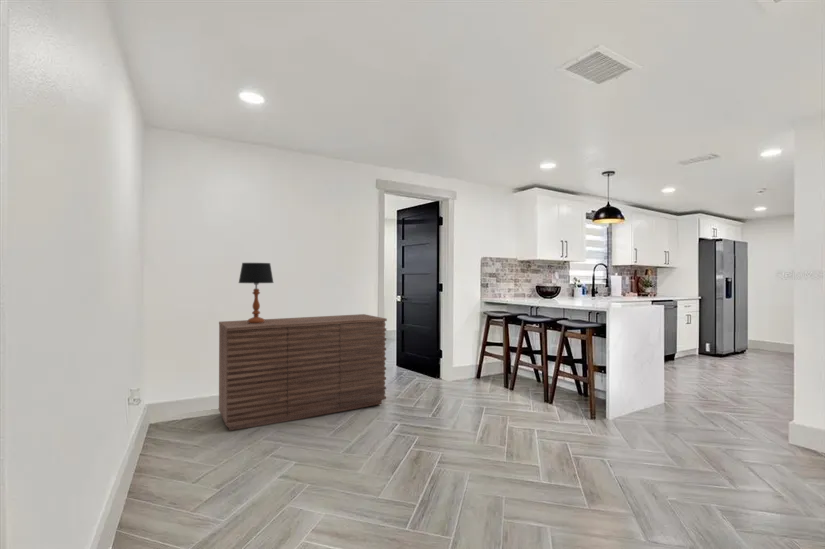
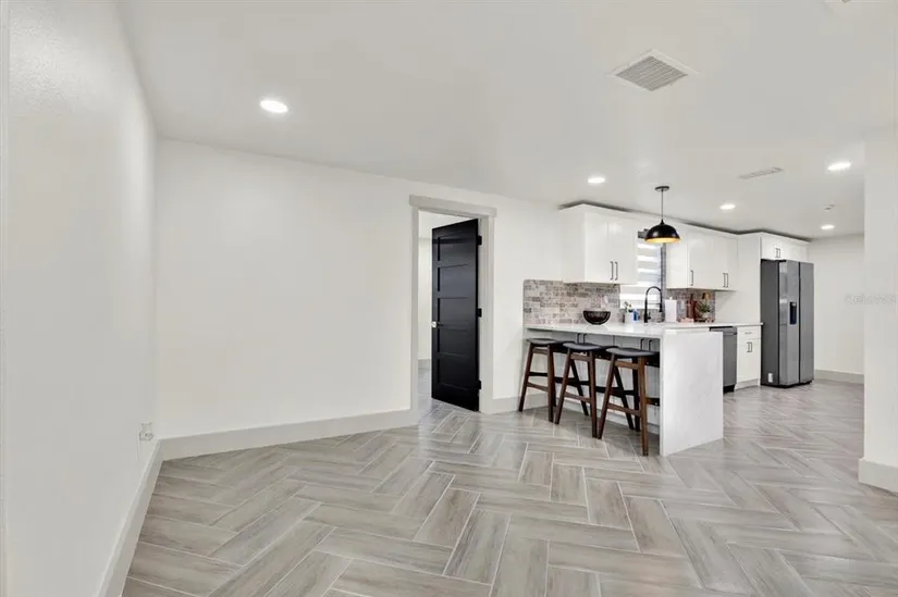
- sideboard [218,313,388,431]
- table lamp [238,262,274,324]
